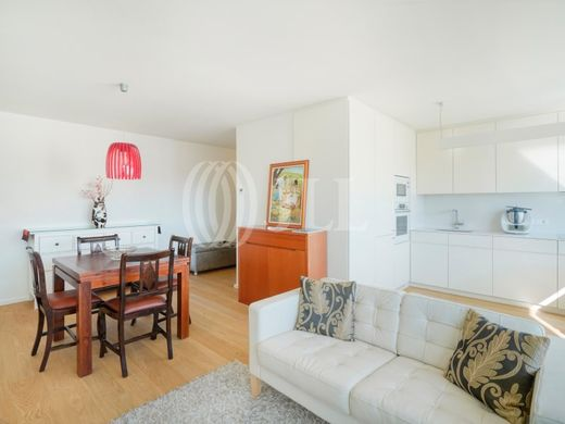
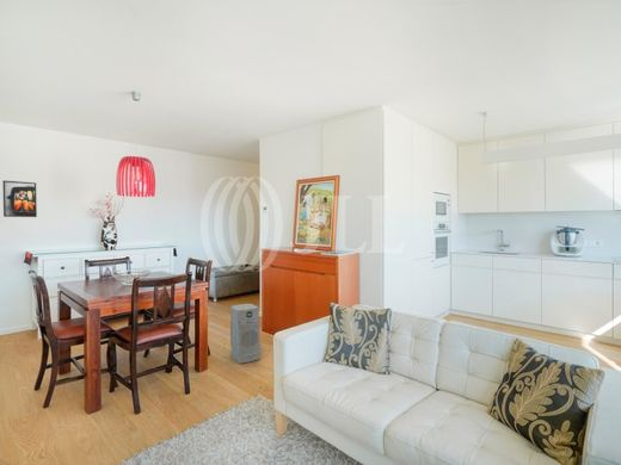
+ air purifier [229,303,262,365]
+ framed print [2,179,38,218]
